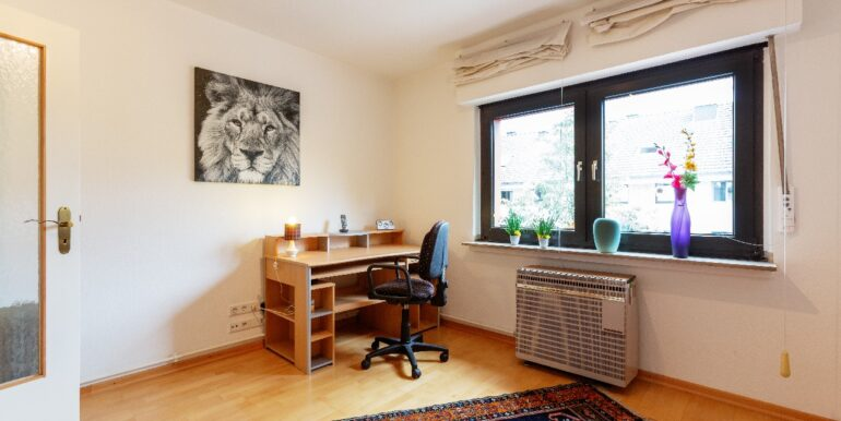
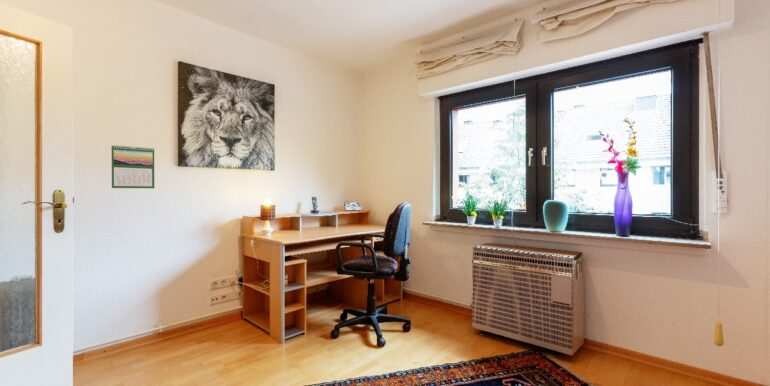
+ calendar [111,144,155,189]
